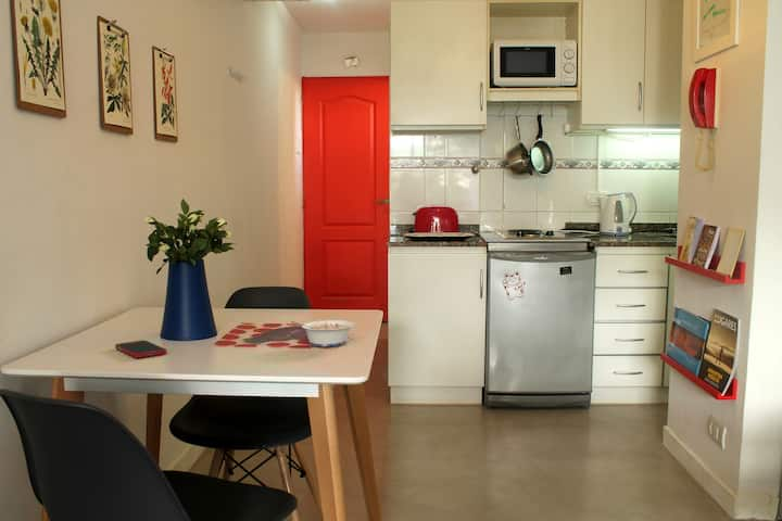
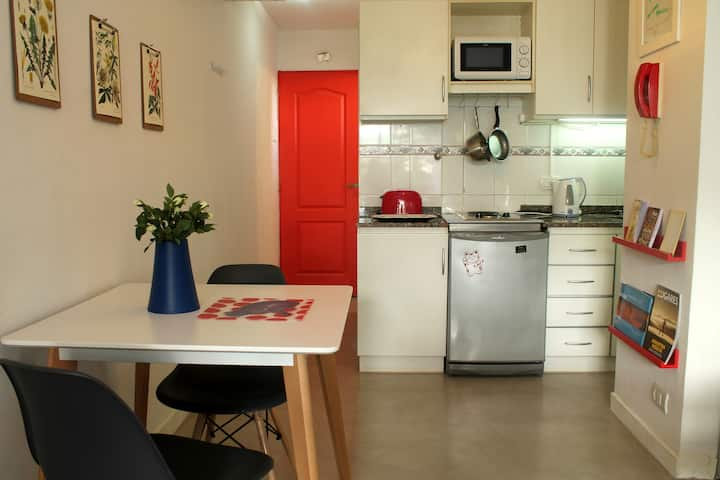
- legume [290,319,355,347]
- cell phone [114,339,168,359]
